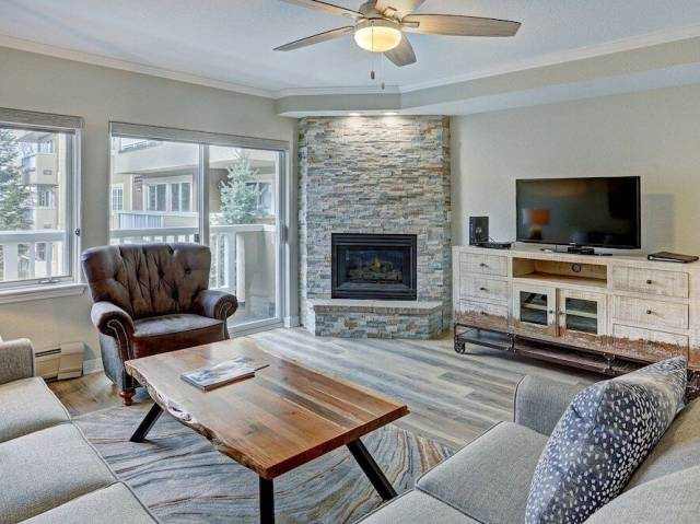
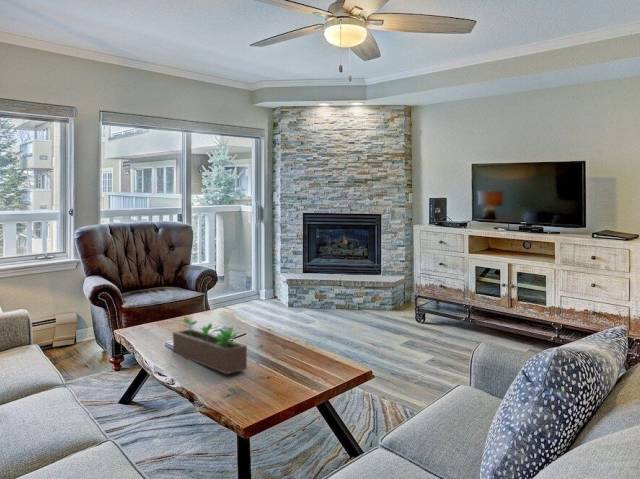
+ succulent planter [172,317,248,375]
